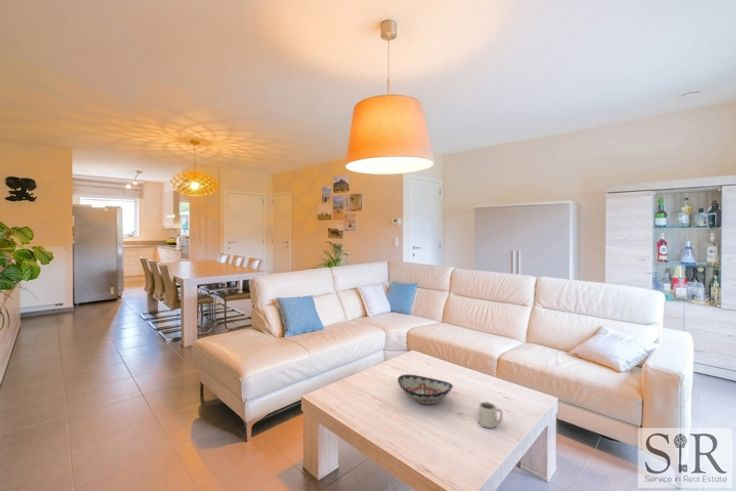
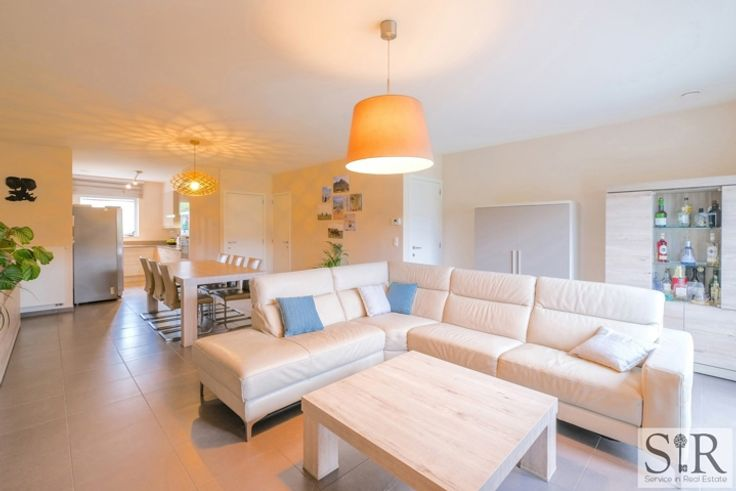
- cup [478,401,504,429]
- decorative bowl [397,374,454,405]
